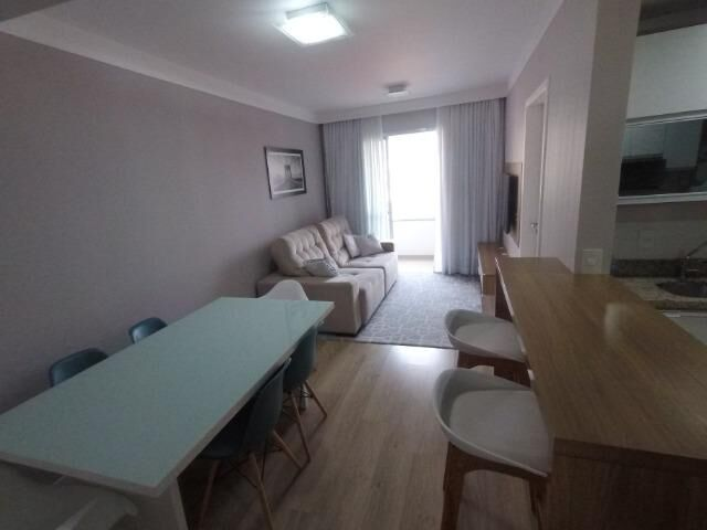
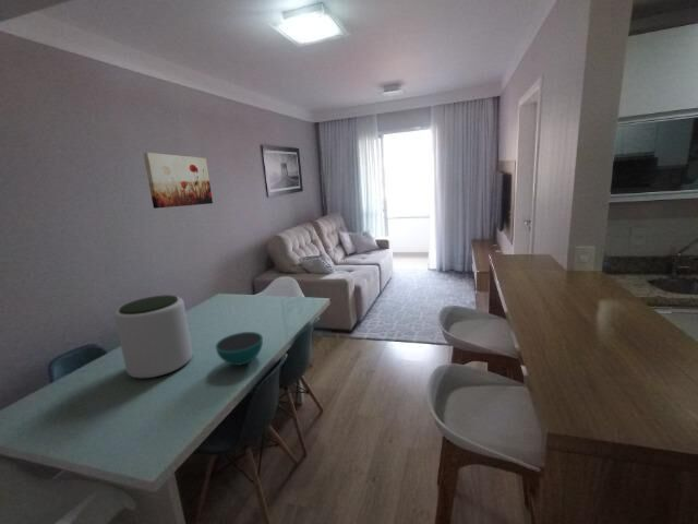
+ bowl [214,331,264,367]
+ plant pot [113,294,194,379]
+ wall art [143,152,214,210]
